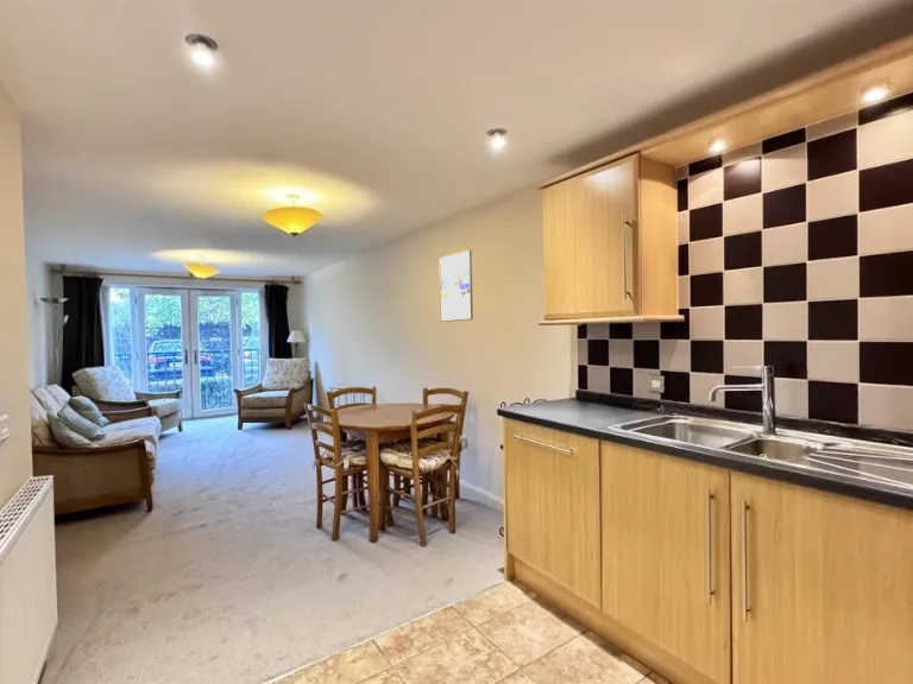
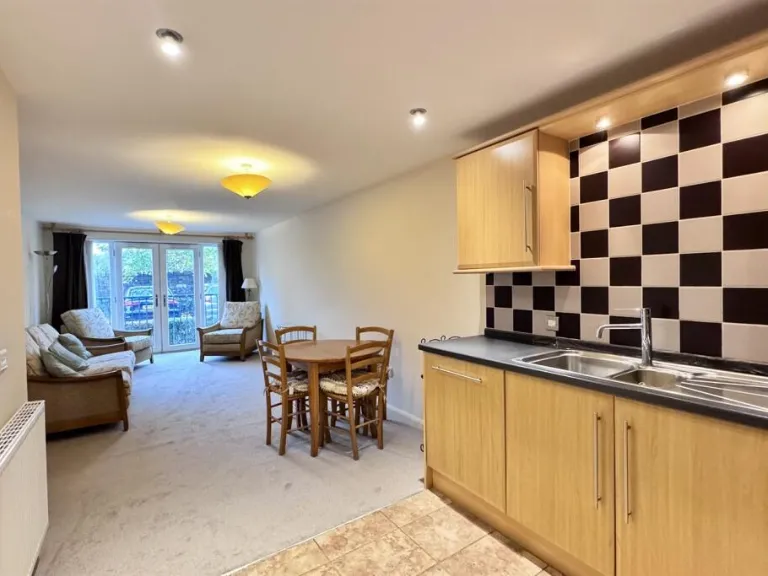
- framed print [437,248,474,323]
